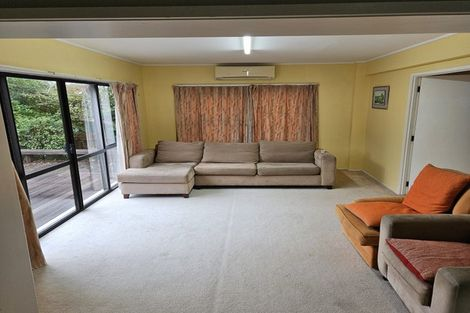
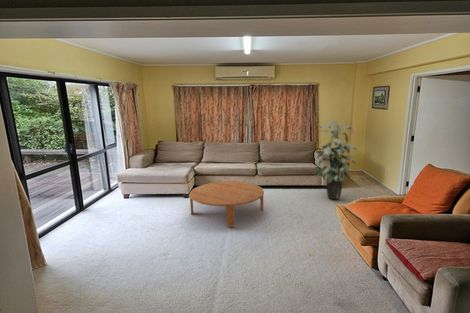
+ indoor plant [314,119,358,200]
+ coffee table [189,180,265,228]
